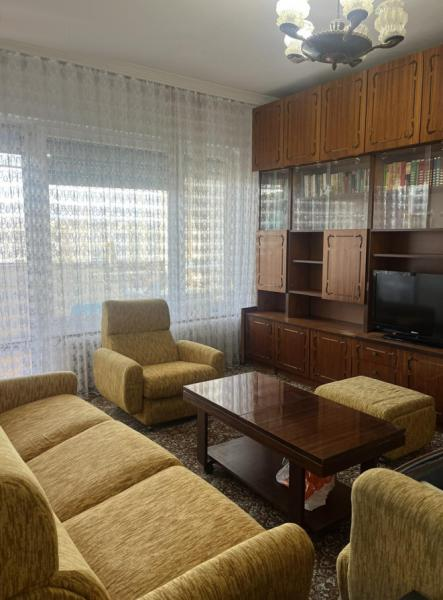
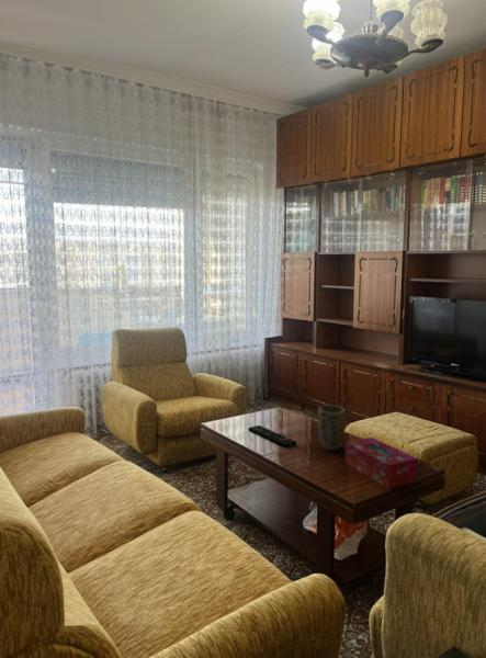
+ tissue box [343,436,418,489]
+ plant pot [317,405,347,452]
+ remote control [247,424,297,449]
